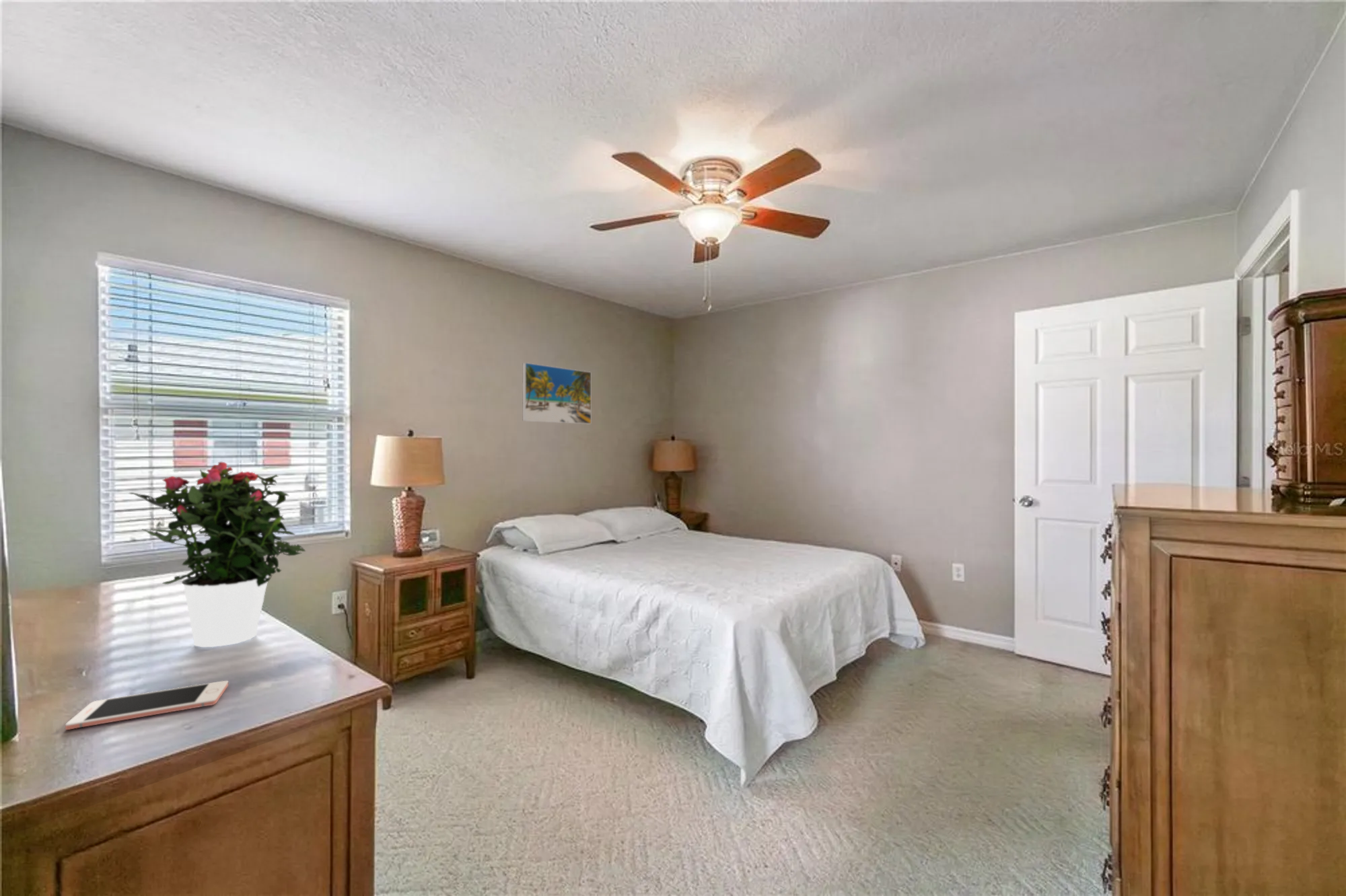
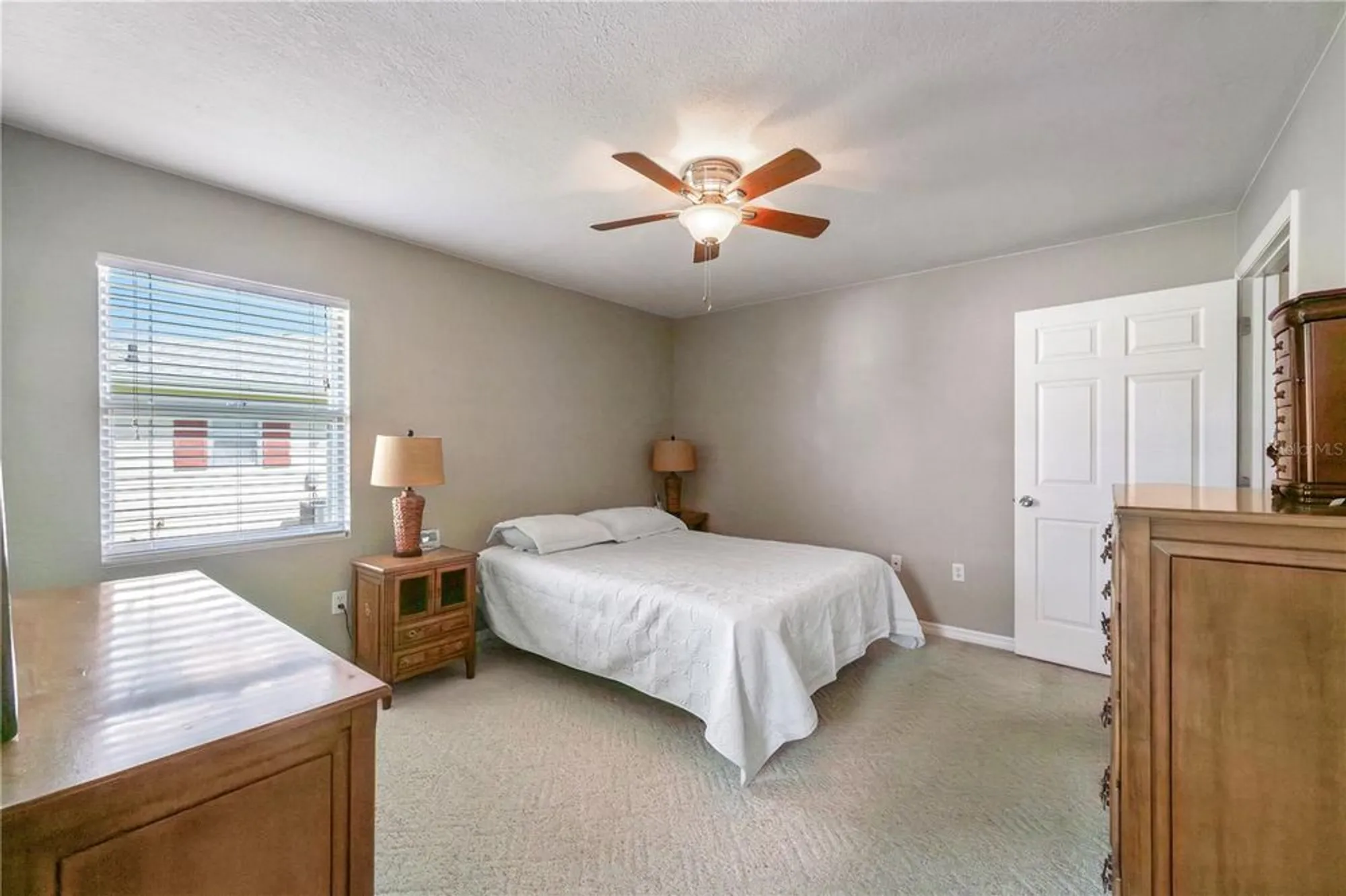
- cell phone [65,680,229,731]
- potted flower [129,461,306,648]
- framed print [522,362,592,424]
